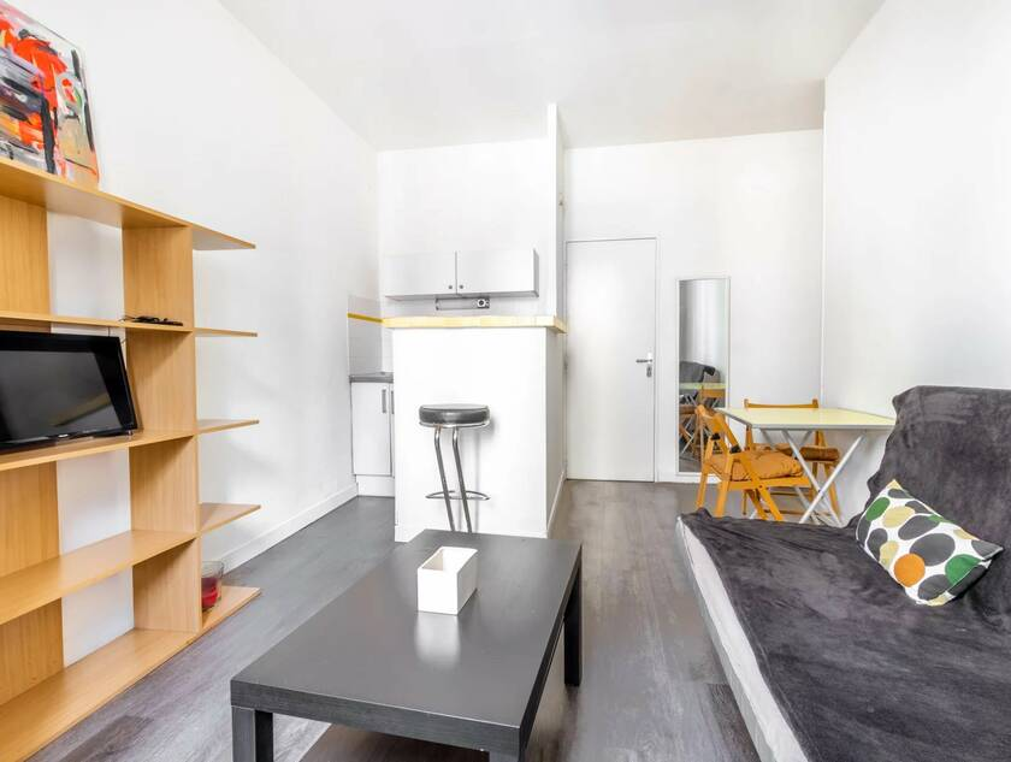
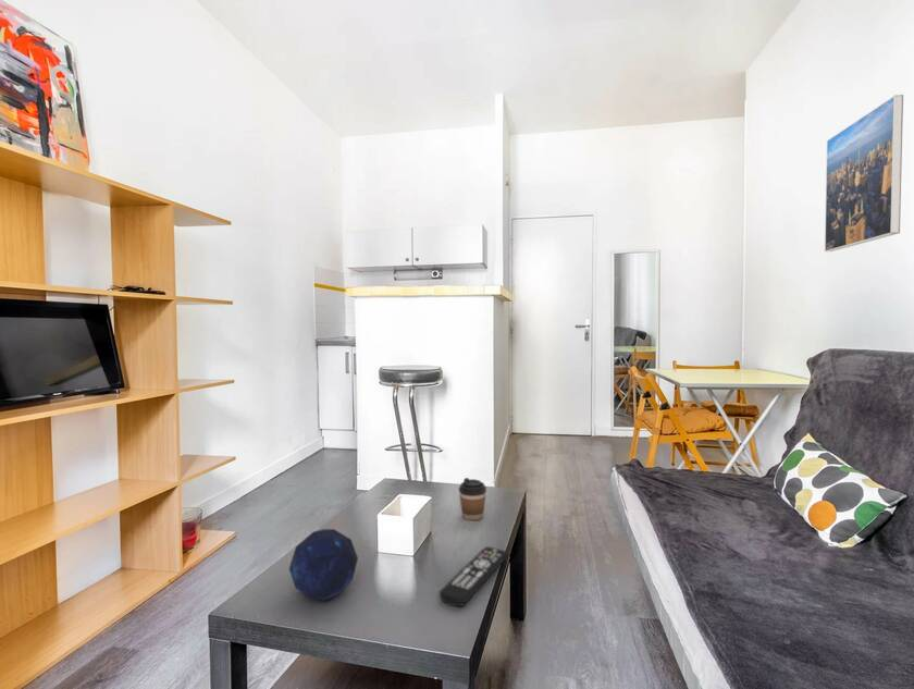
+ coffee cup [458,477,487,521]
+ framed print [824,94,904,253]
+ decorative orb [288,528,359,602]
+ remote control [439,545,508,607]
